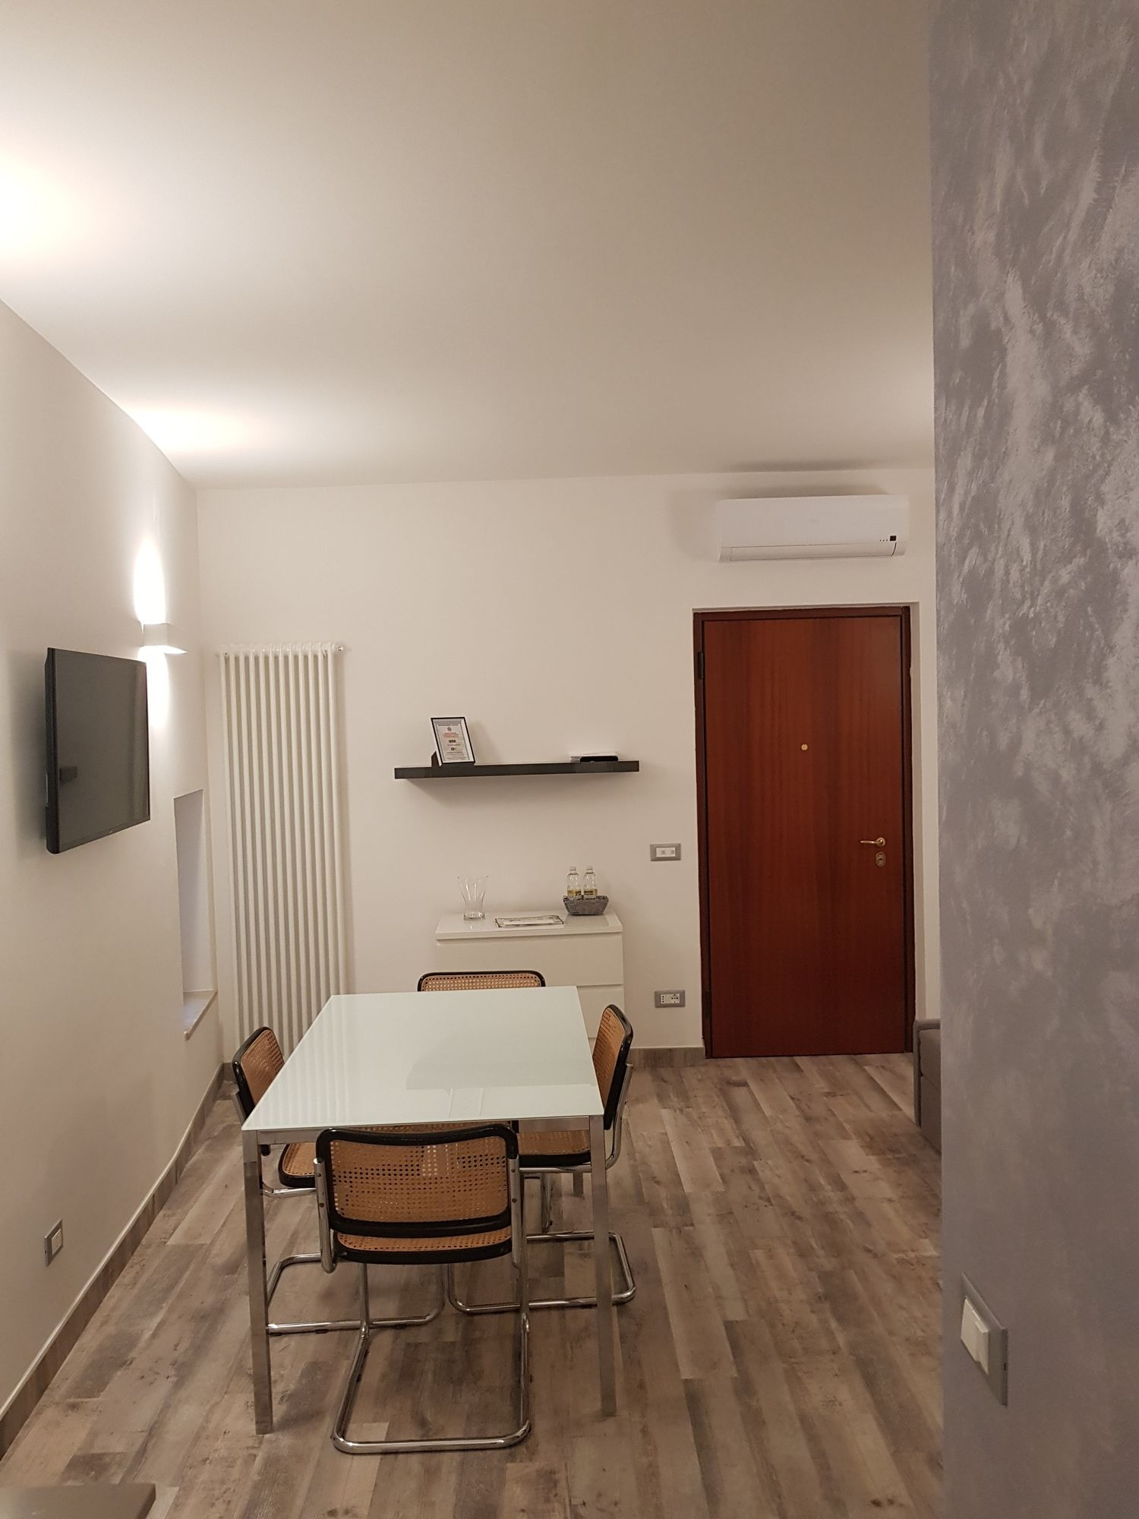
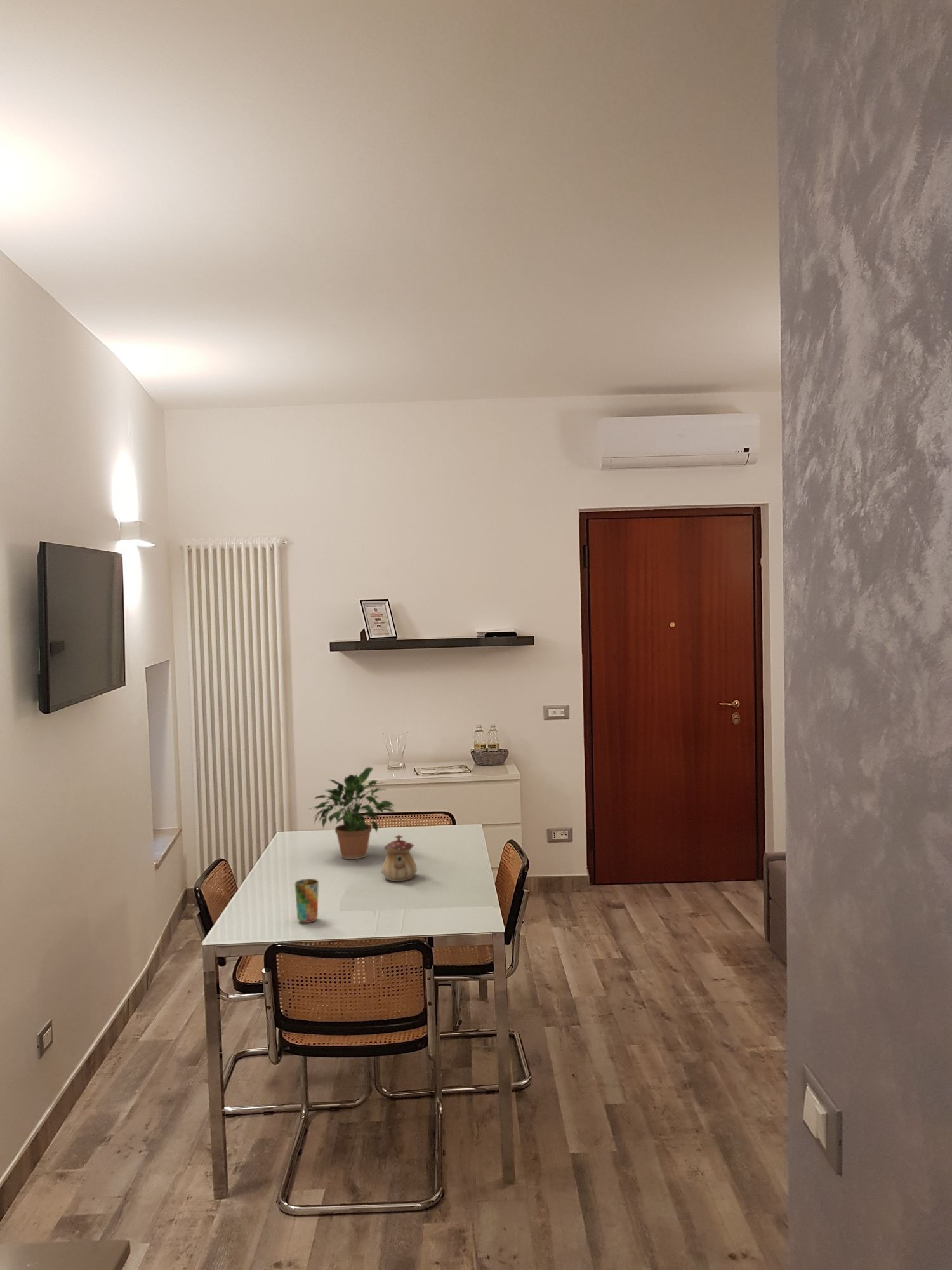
+ teapot [381,834,418,882]
+ potted plant [308,766,395,860]
+ cup [294,878,319,923]
